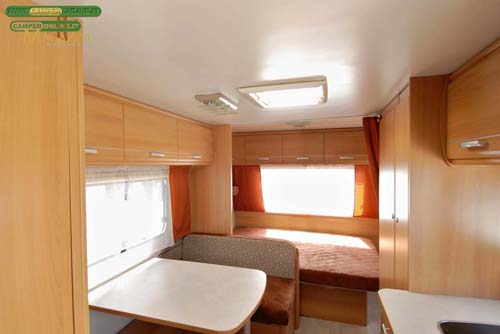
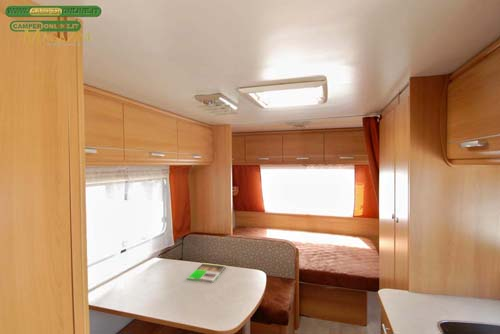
+ magazine [186,262,227,284]
